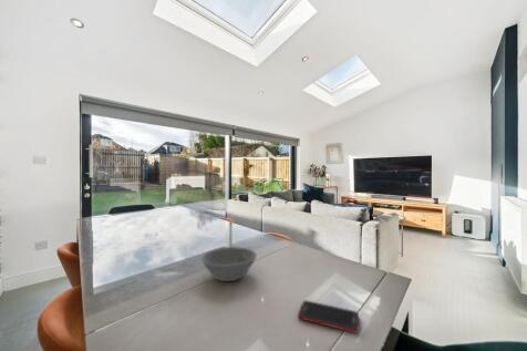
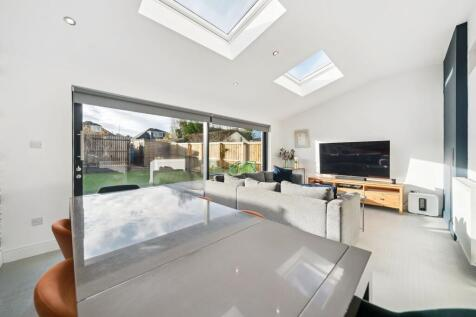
- bowl [200,246,258,282]
- cell phone [297,299,360,334]
